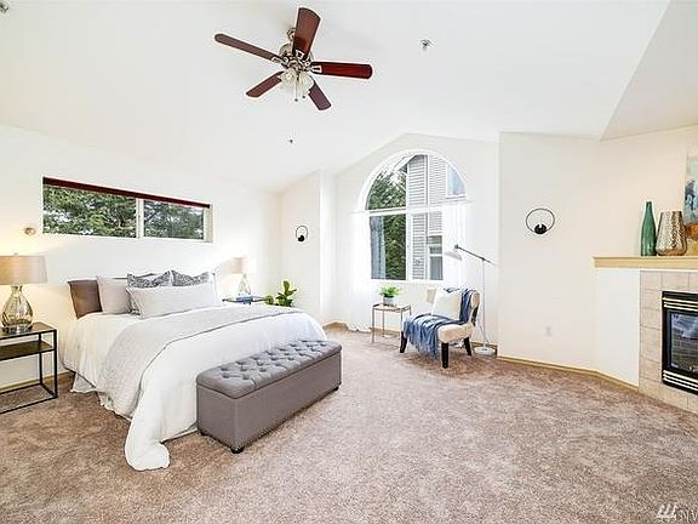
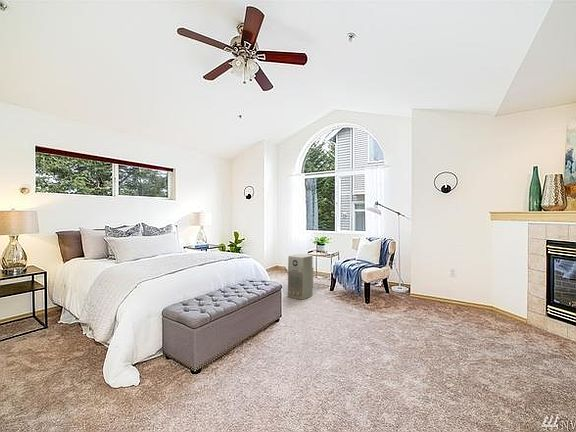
+ air purifier [287,253,314,301]
